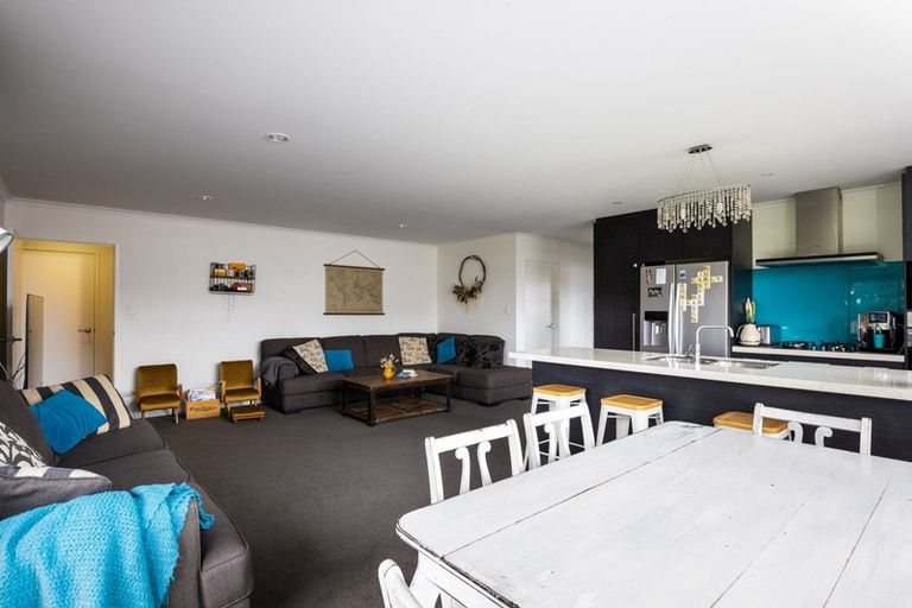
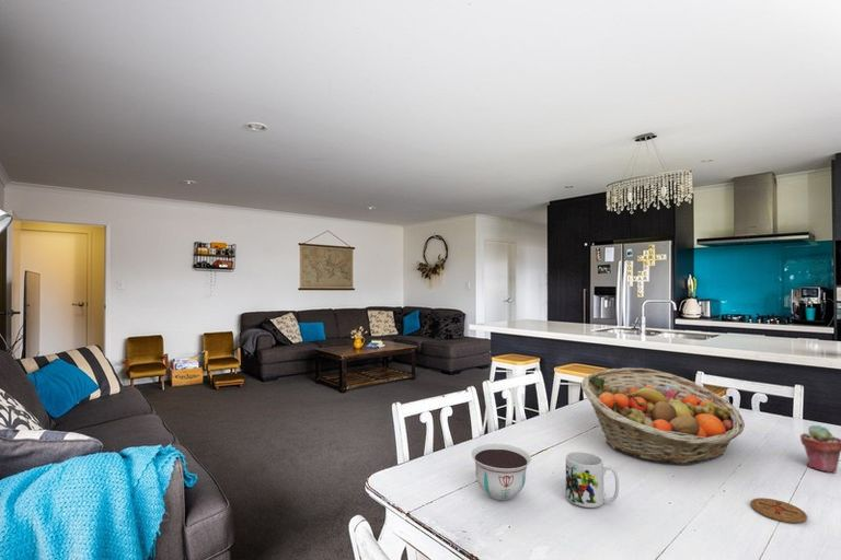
+ potted succulent [799,424,841,474]
+ coaster [750,497,808,524]
+ bowl [470,443,532,501]
+ mug [565,451,620,509]
+ fruit basket [580,366,746,466]
